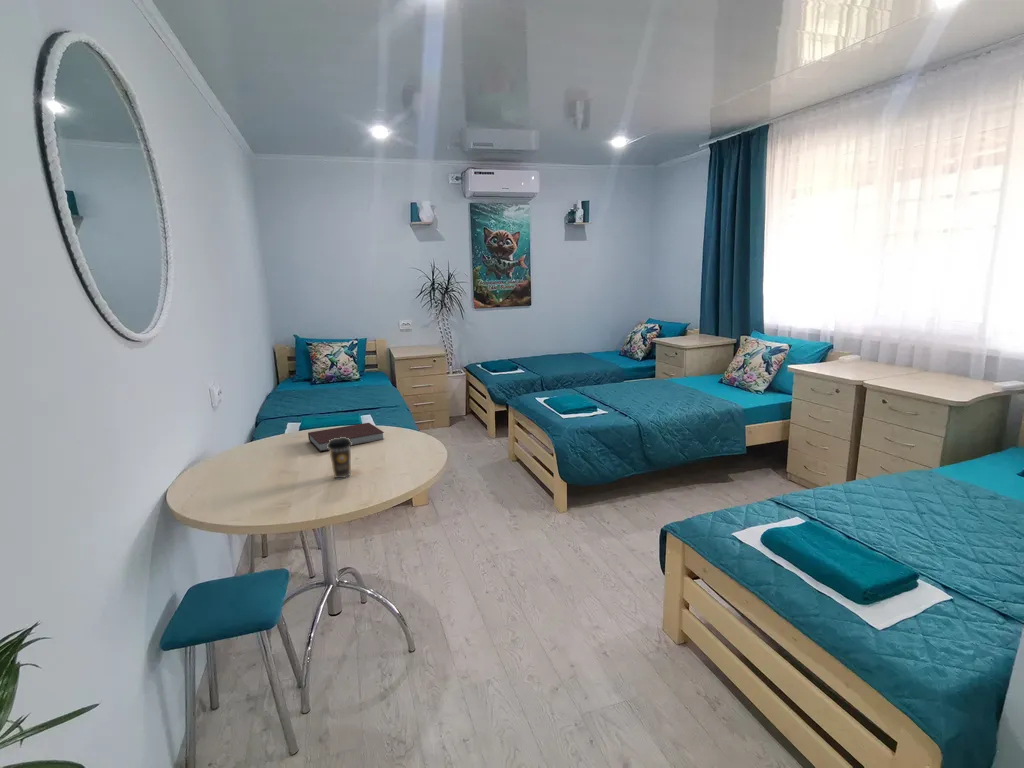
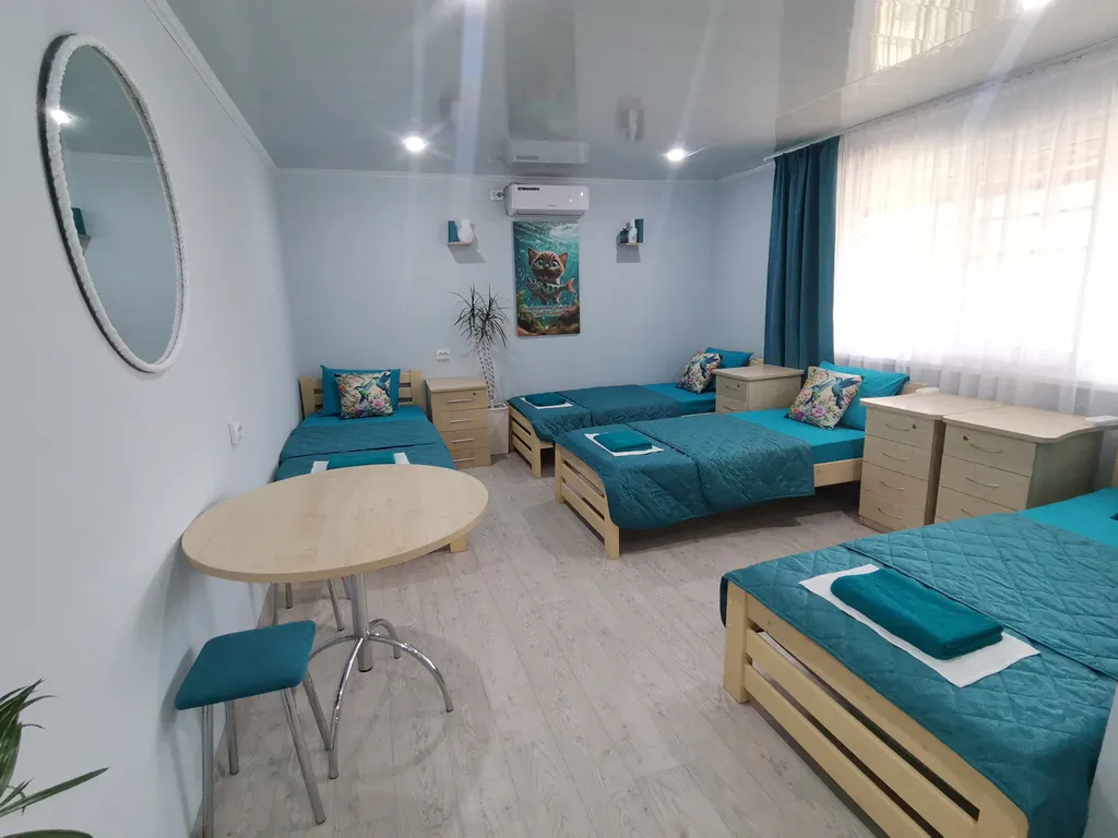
- coffee cup [327,437,352,479]
- notebook [307,422,385,453]
